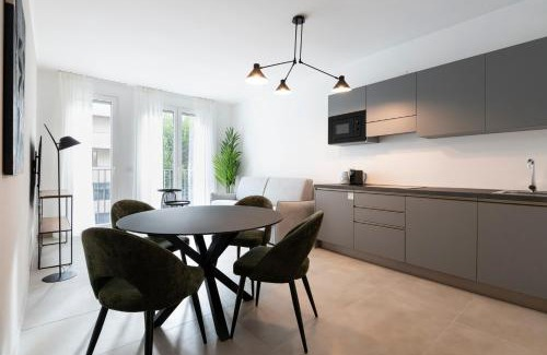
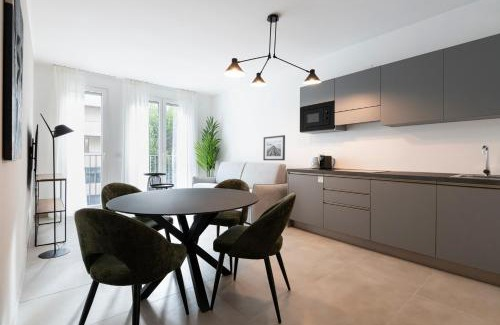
+ wall art [262,134,286,161]
